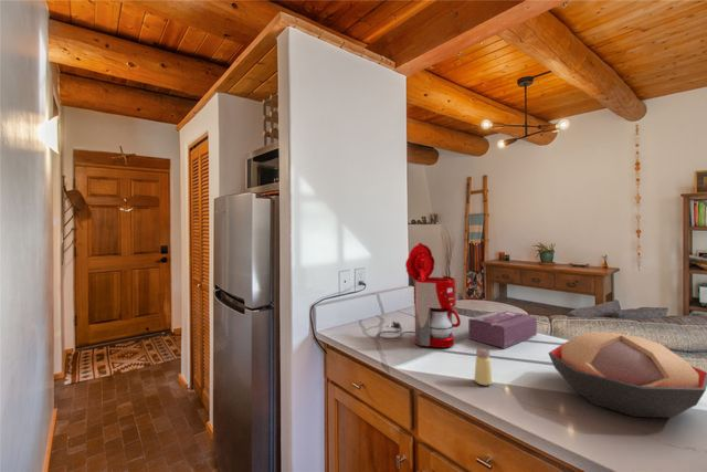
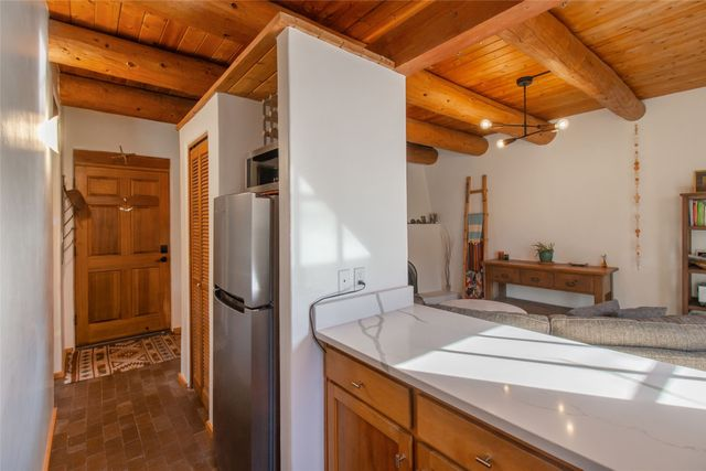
- coffee maker [377,242,462,348]
- saltshaker [473,347,494,387]
- tissue box [467,310,538,349]
- decorative bowl [547,331,707,419]
